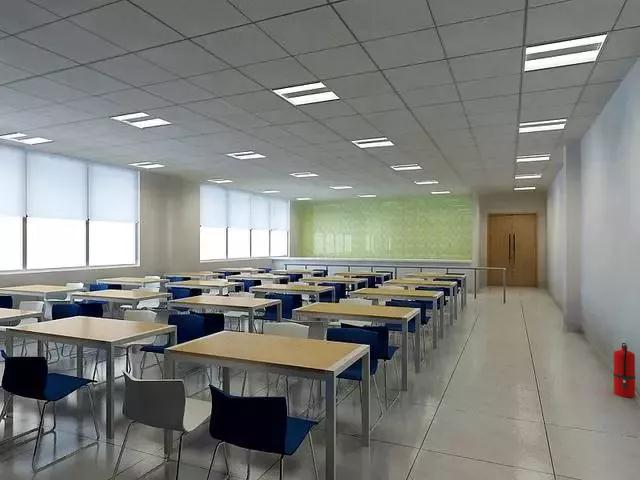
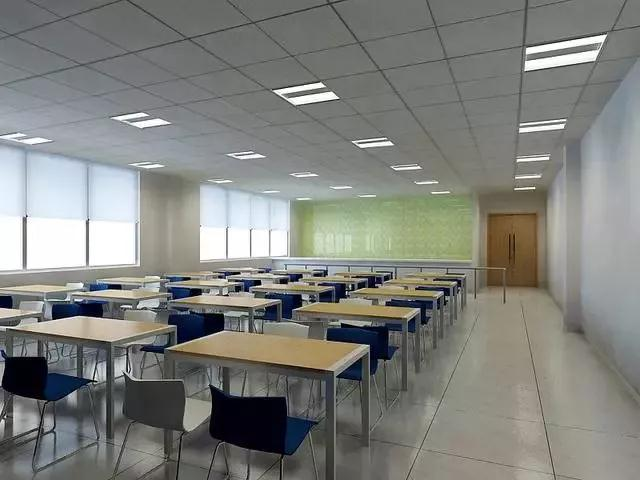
- fire extinguisher [613,338,636,399]
